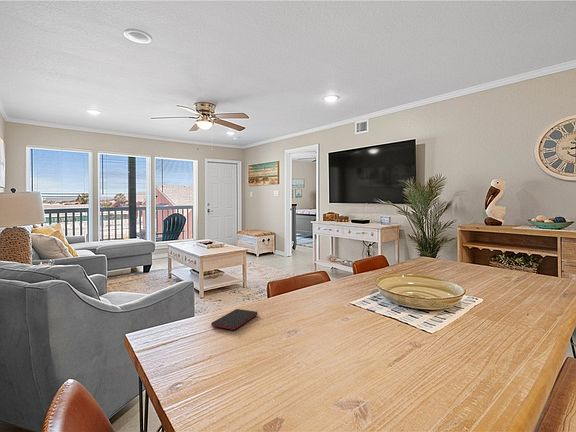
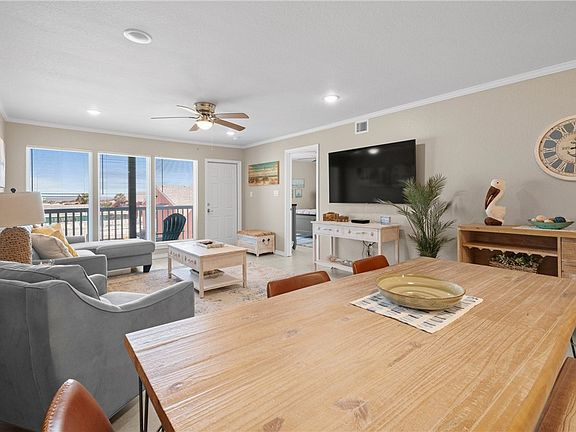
- smartphone [210,308,258,331]
